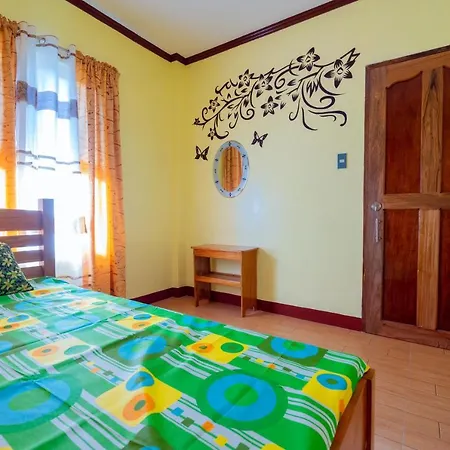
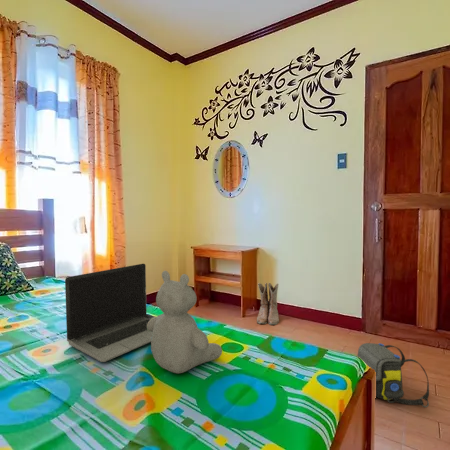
+ teddy bear [147,270,223,374]
+ laptop computer [64,263,156,363]
+ boots [256,282,280,326]
+ shoulder bag [356,342,430,408]
